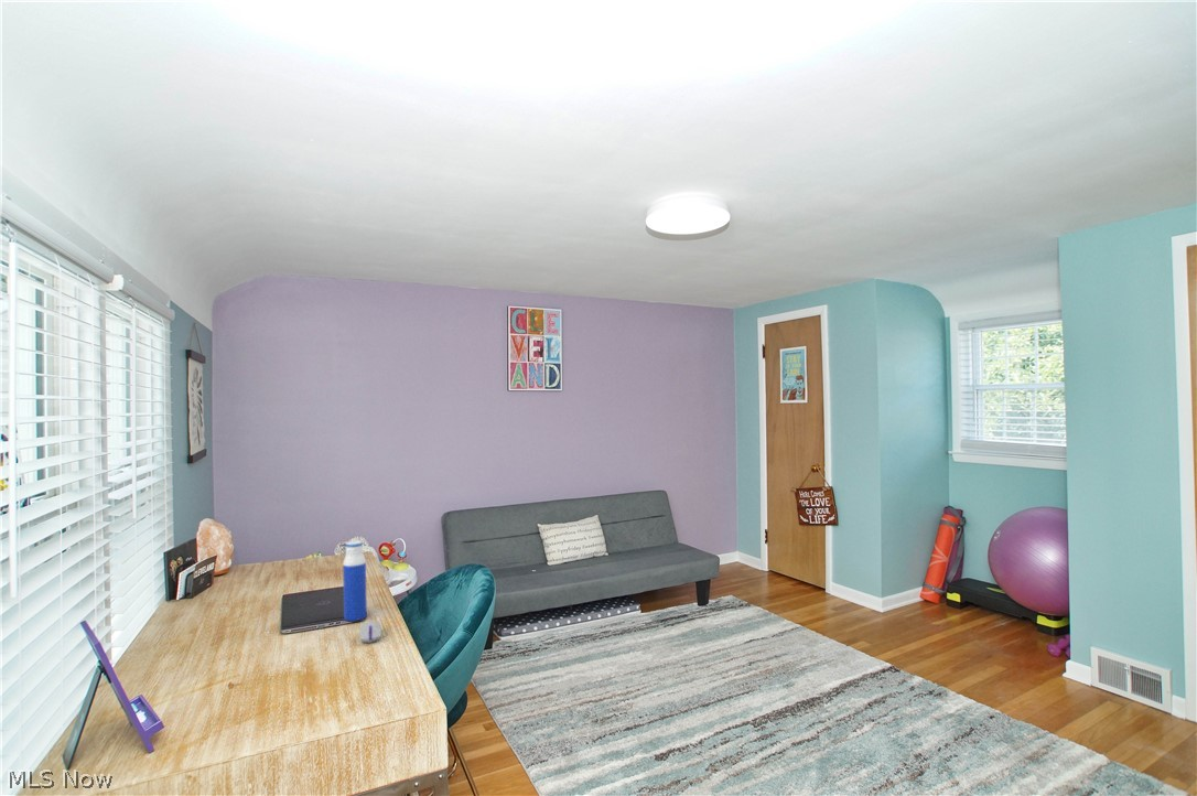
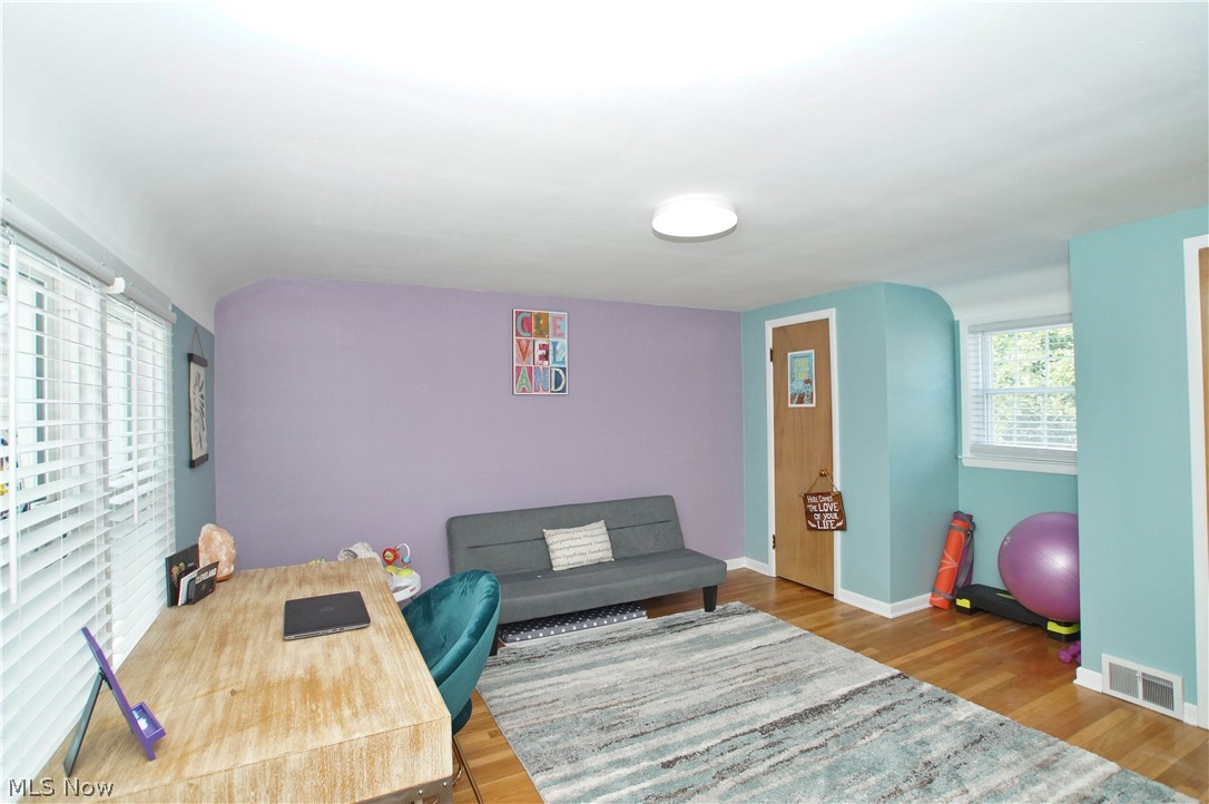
- water bottle [342,540,368,622]
- computer mouse [358,620,382,644]
